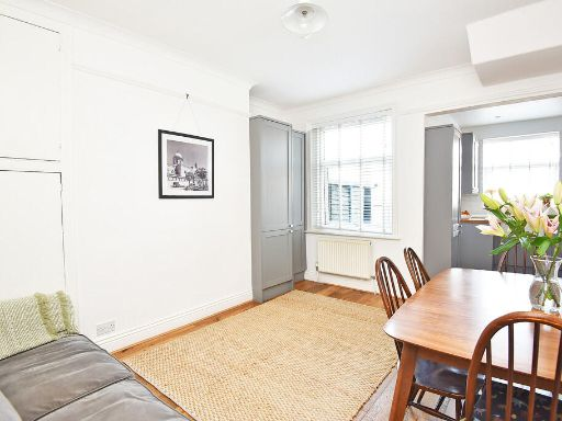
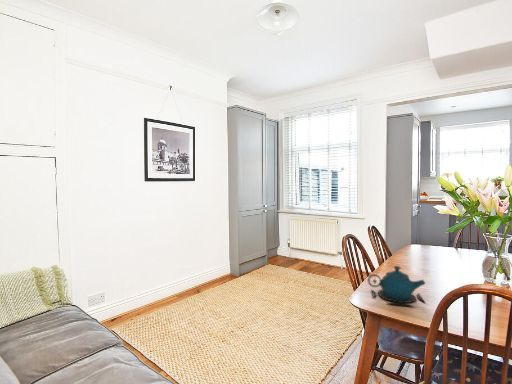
+ teapot [367,265,426,308]
